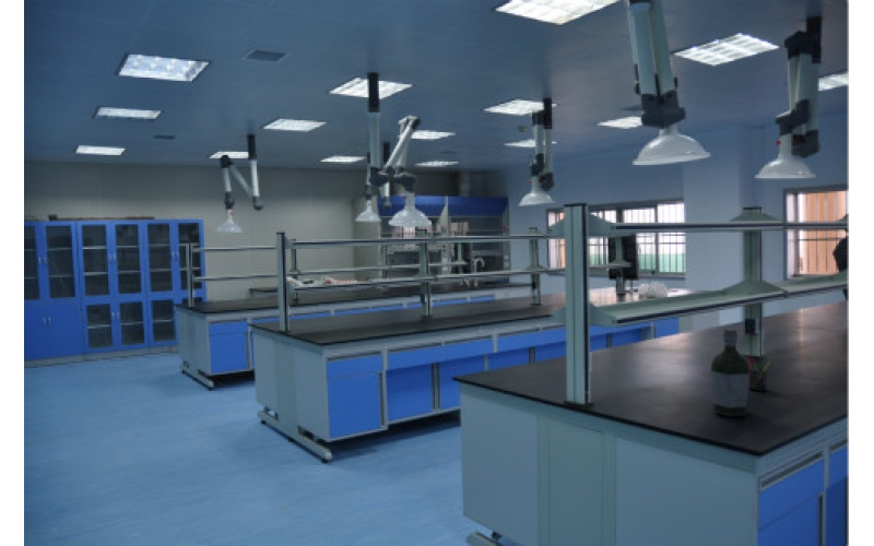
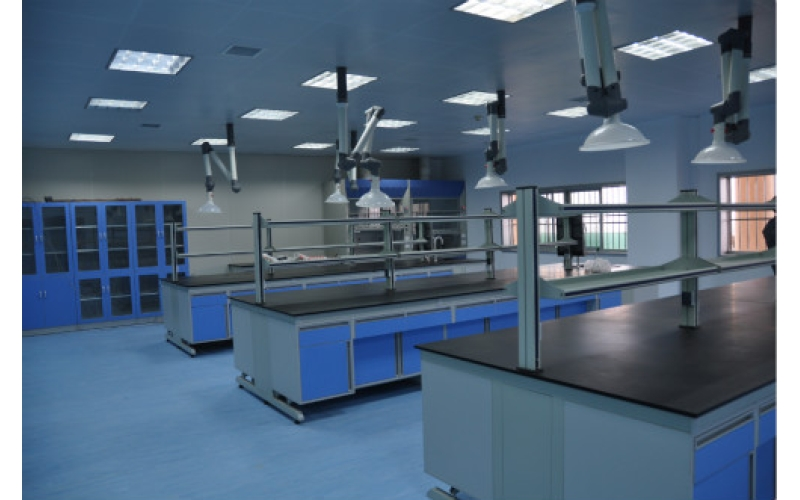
- pen holder [746,355,771,392]
- bottle [710,328,749,418]
